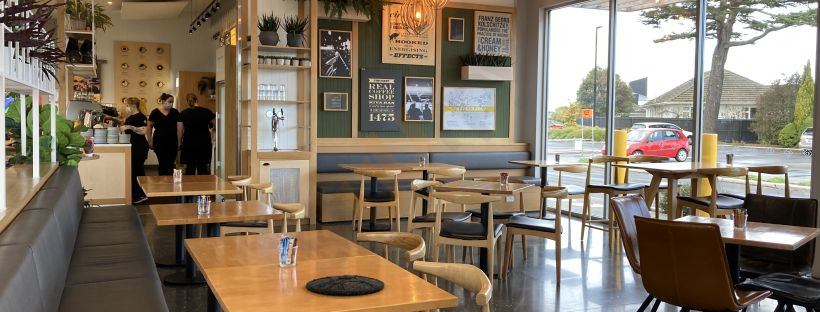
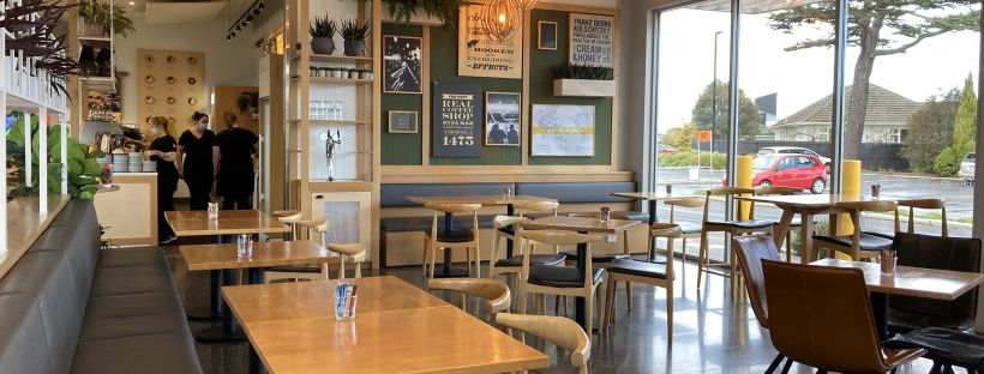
- plate [305,274,386,296]
